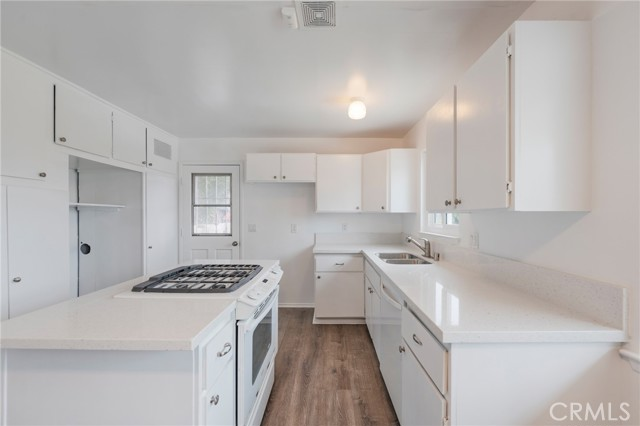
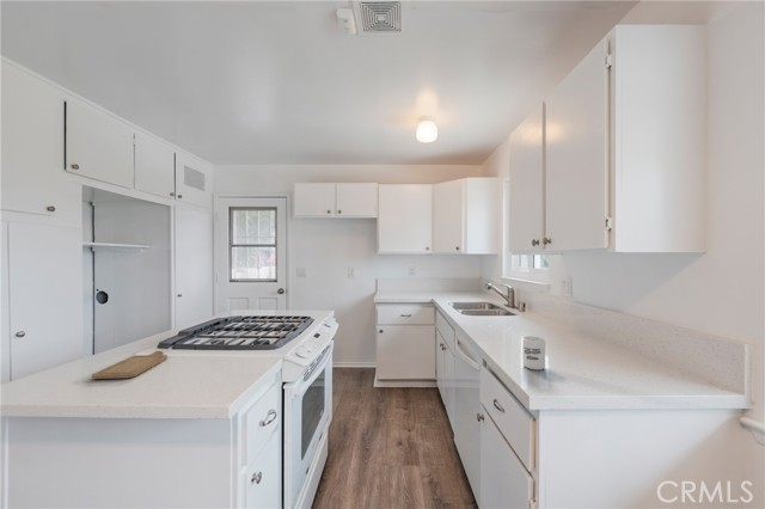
+ chopping board [91,350,169,380]
+ cup [521,335,546,372]
